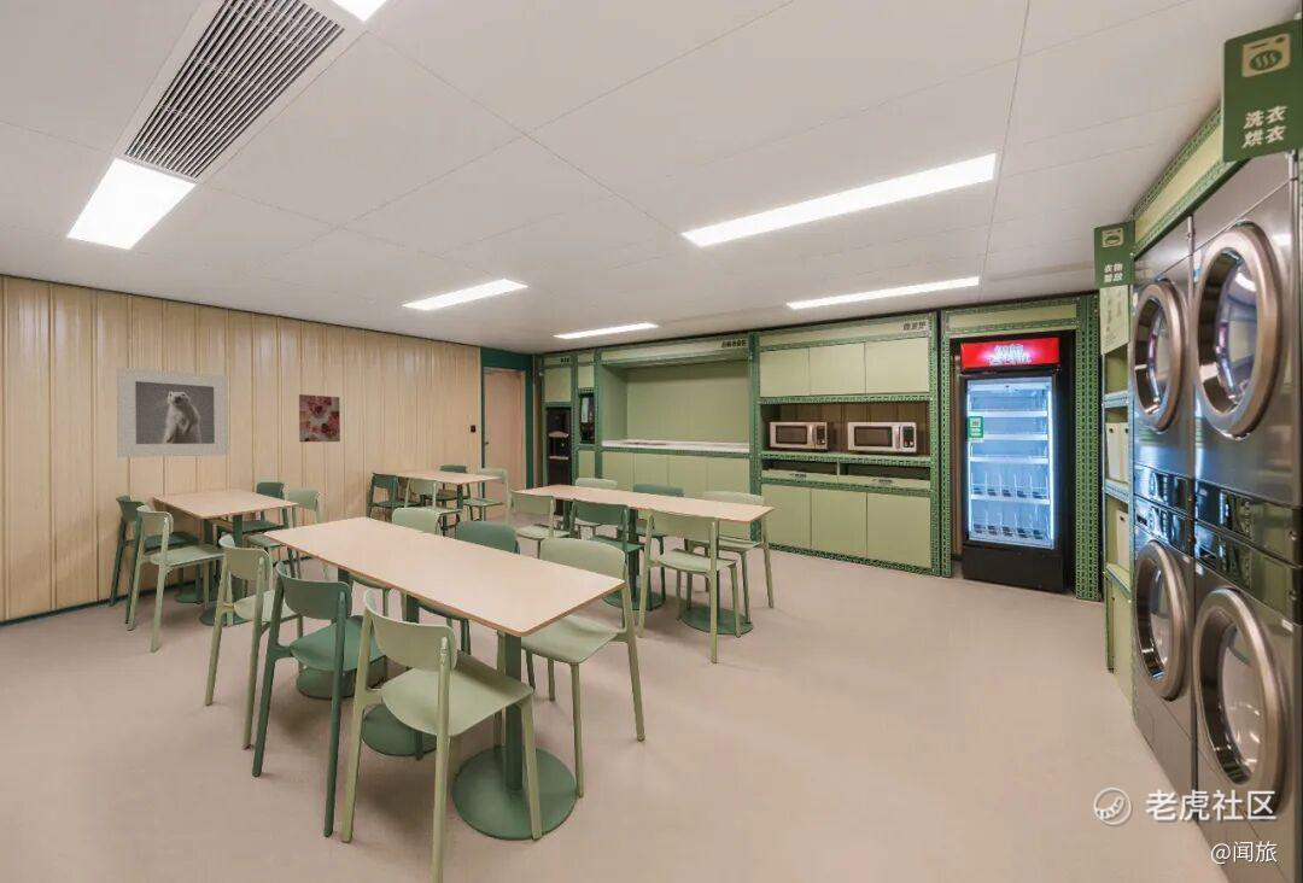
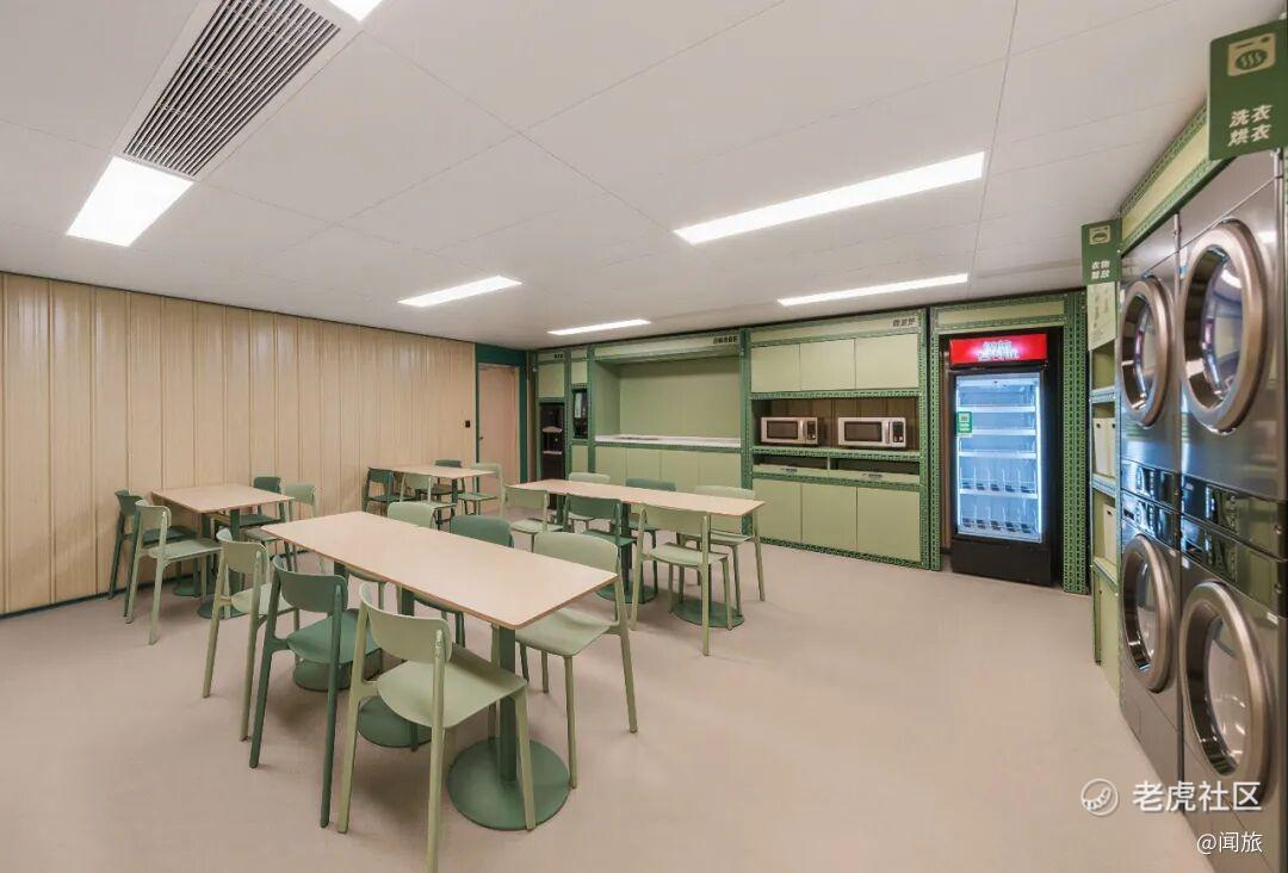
- wall art [298,393,341,443]
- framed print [116,366,230,458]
